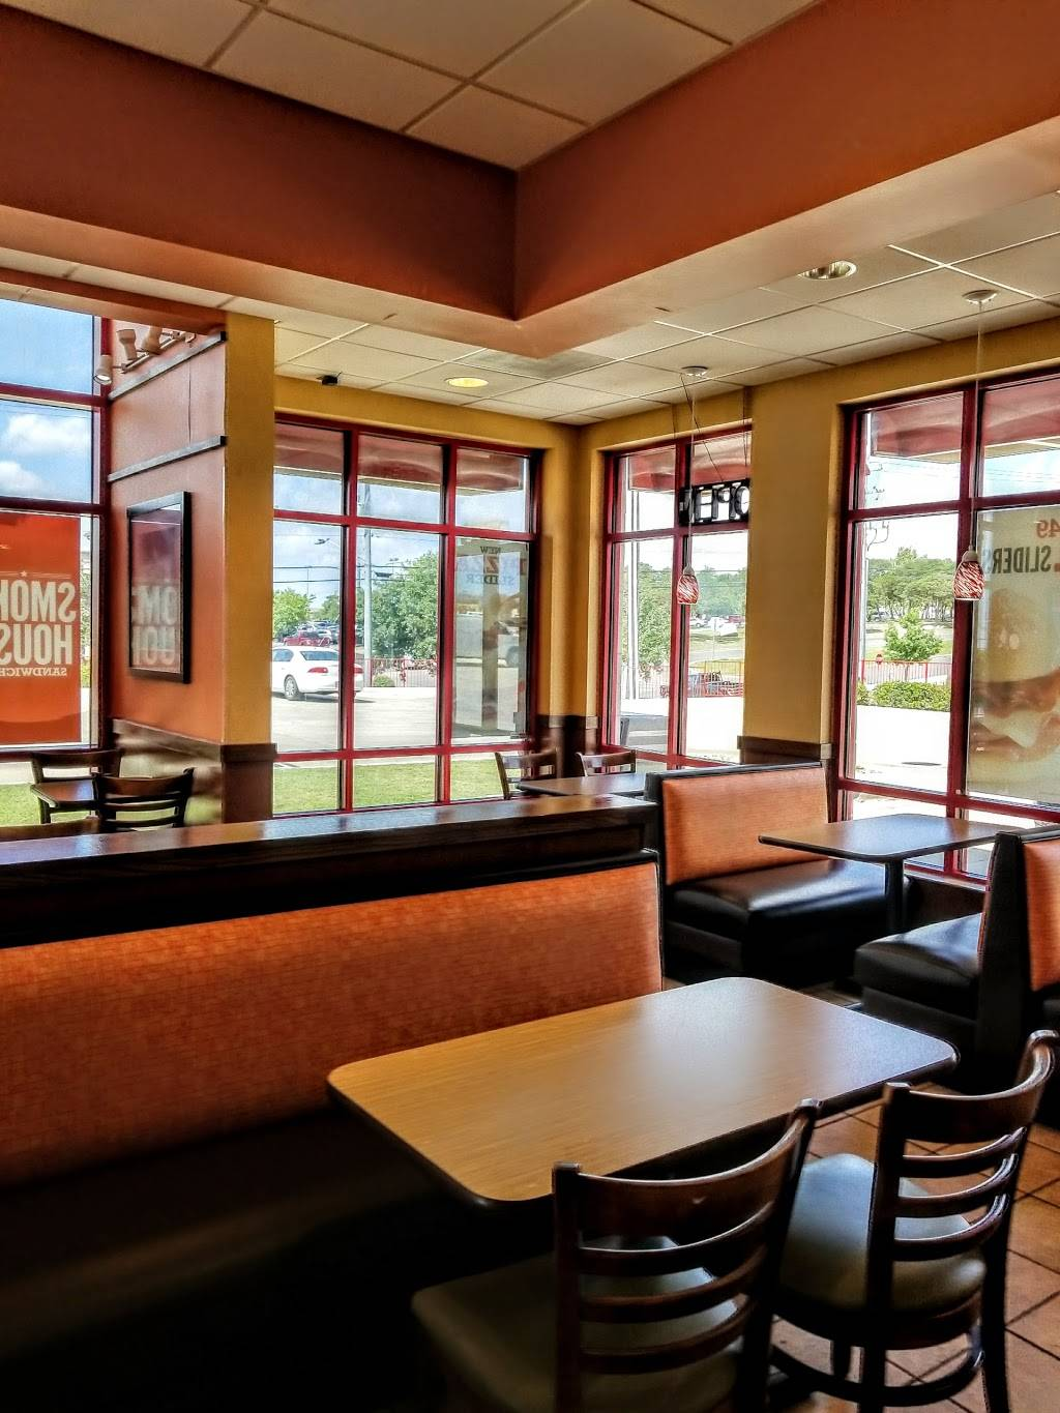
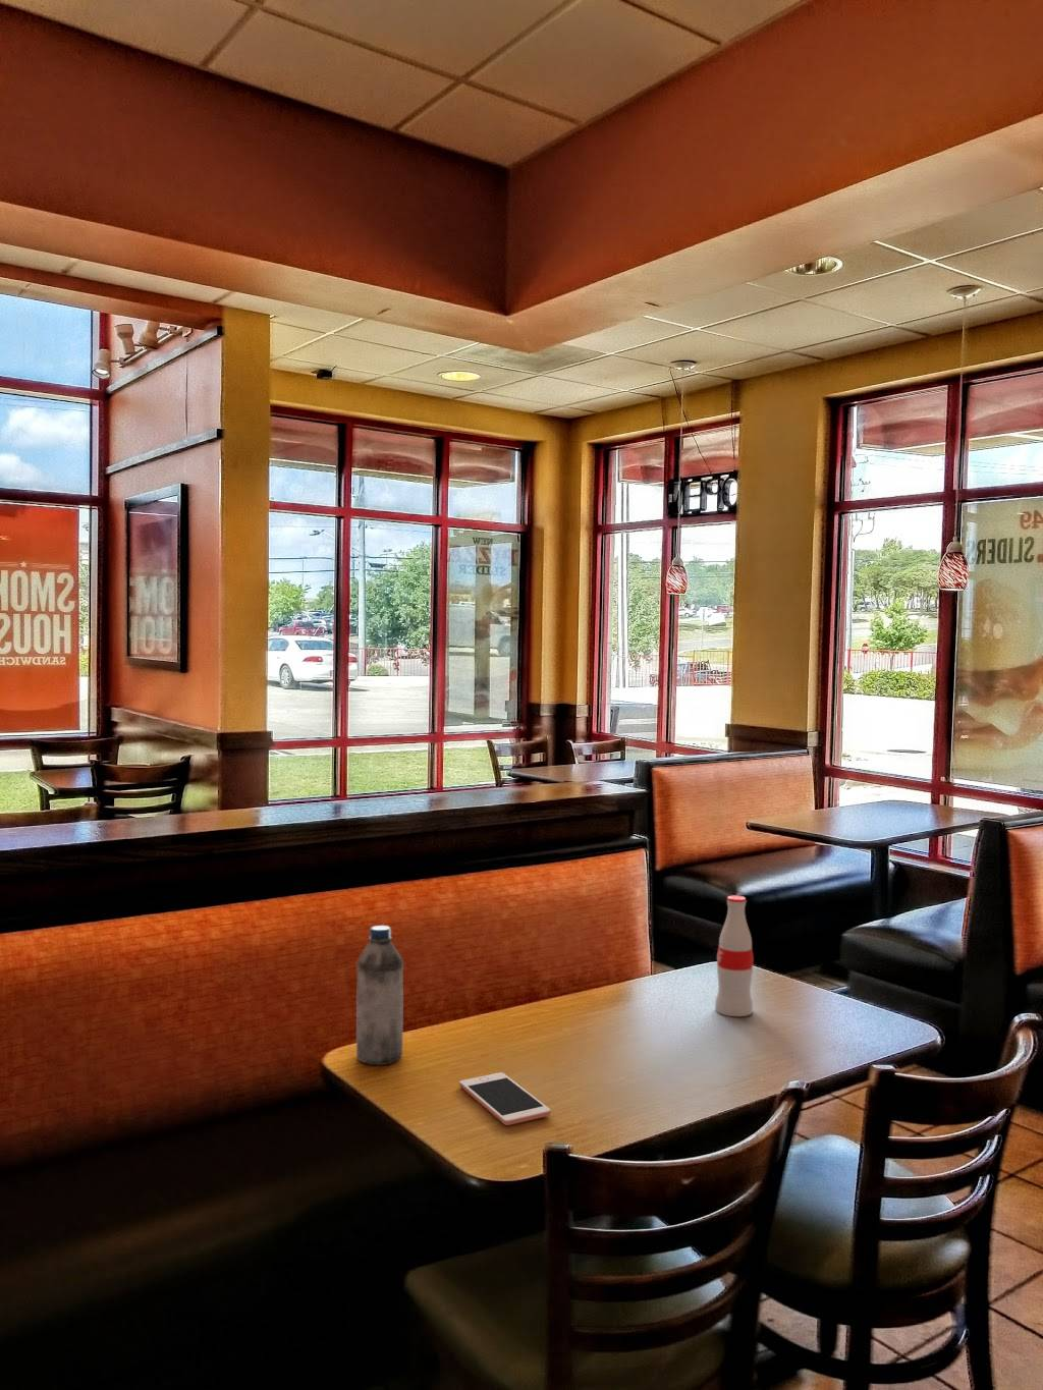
+ soda bottle [714,894,755,1018]
+ water bottle [355,924,404,1066]
+ cell phone [458,1071,551,1126]
